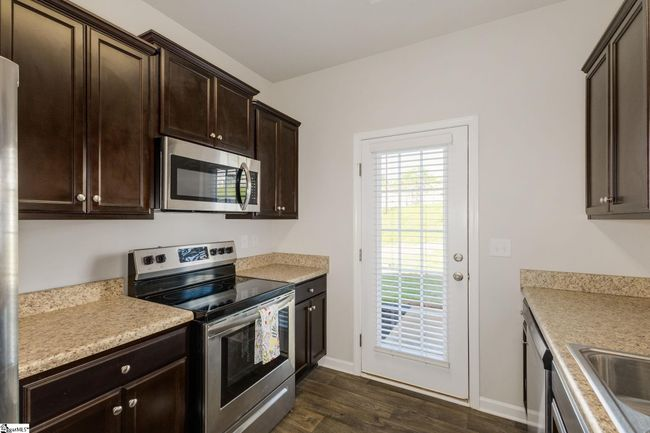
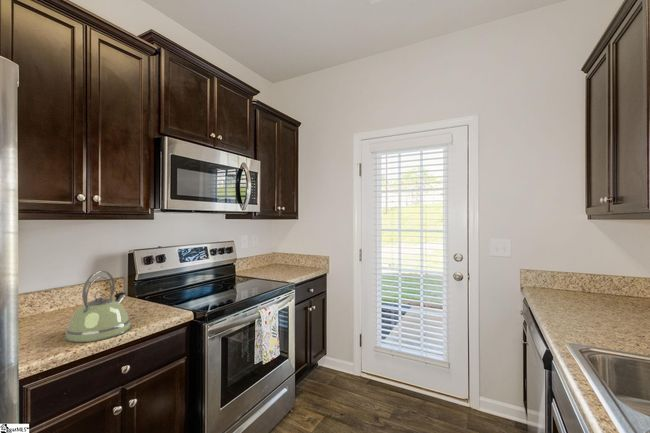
+ kettle [63,270,132,344]
